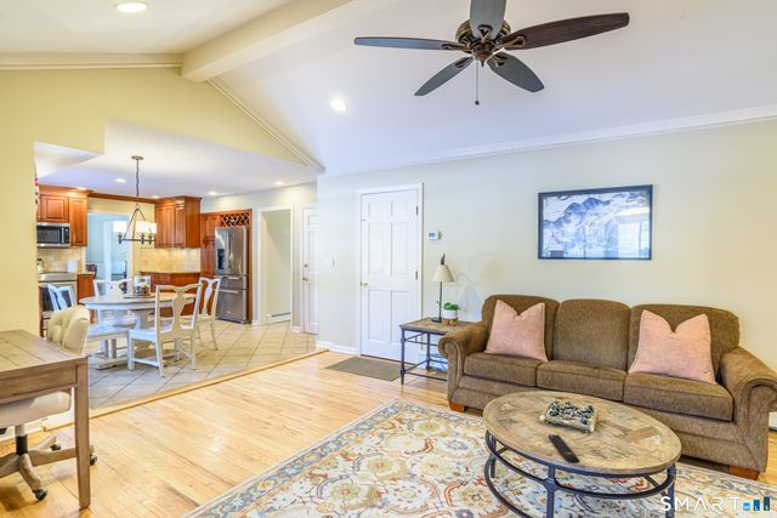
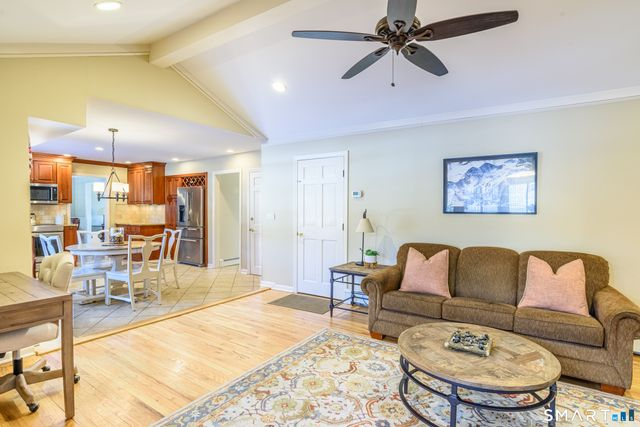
- remote control [548,433,580,465]
